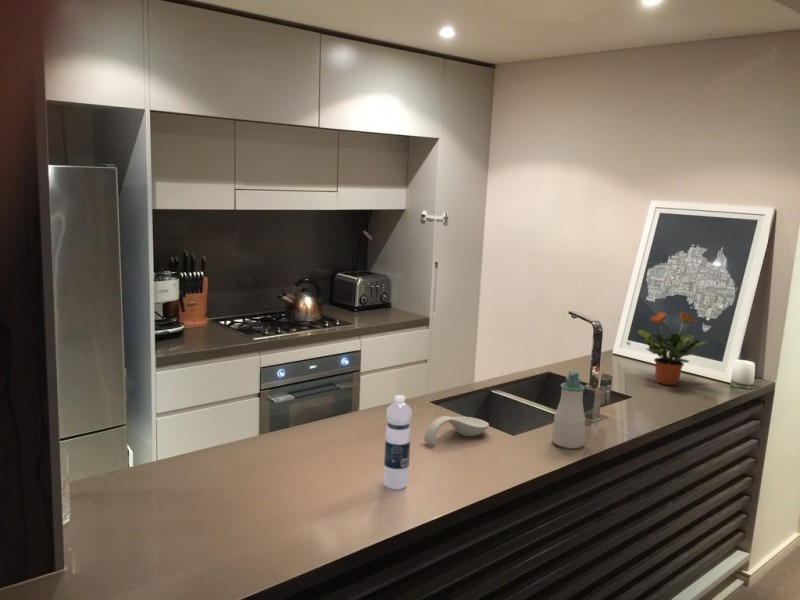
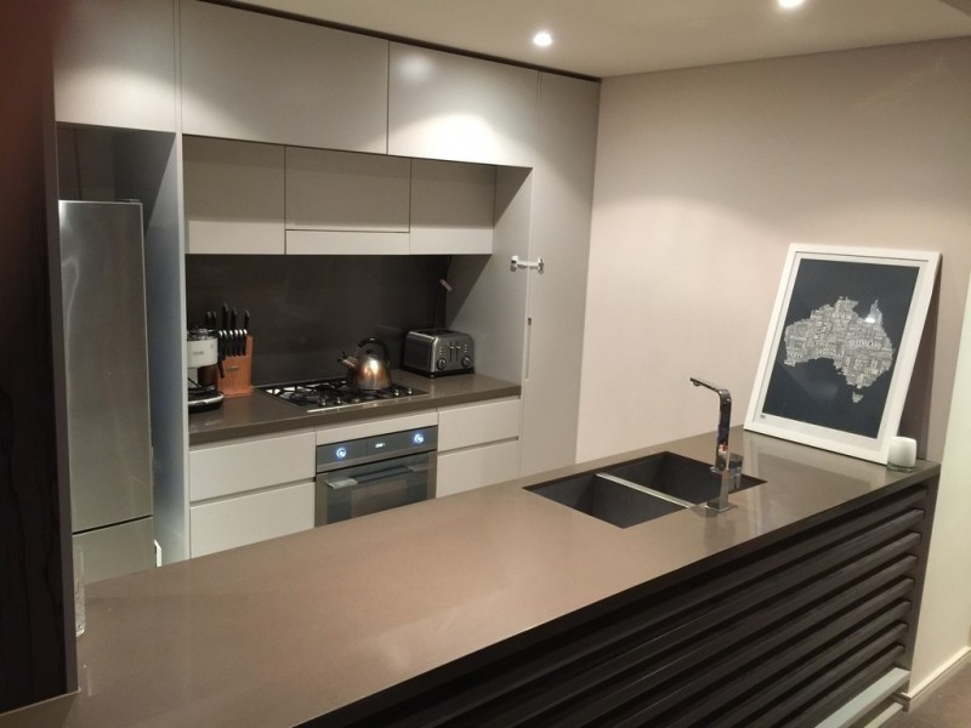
- water bottle [382,394,413,490]
- spoon rest [423,415,490,446]
- potted plant [637,311,708,386]
- soap bottle [551,370,586,449]
